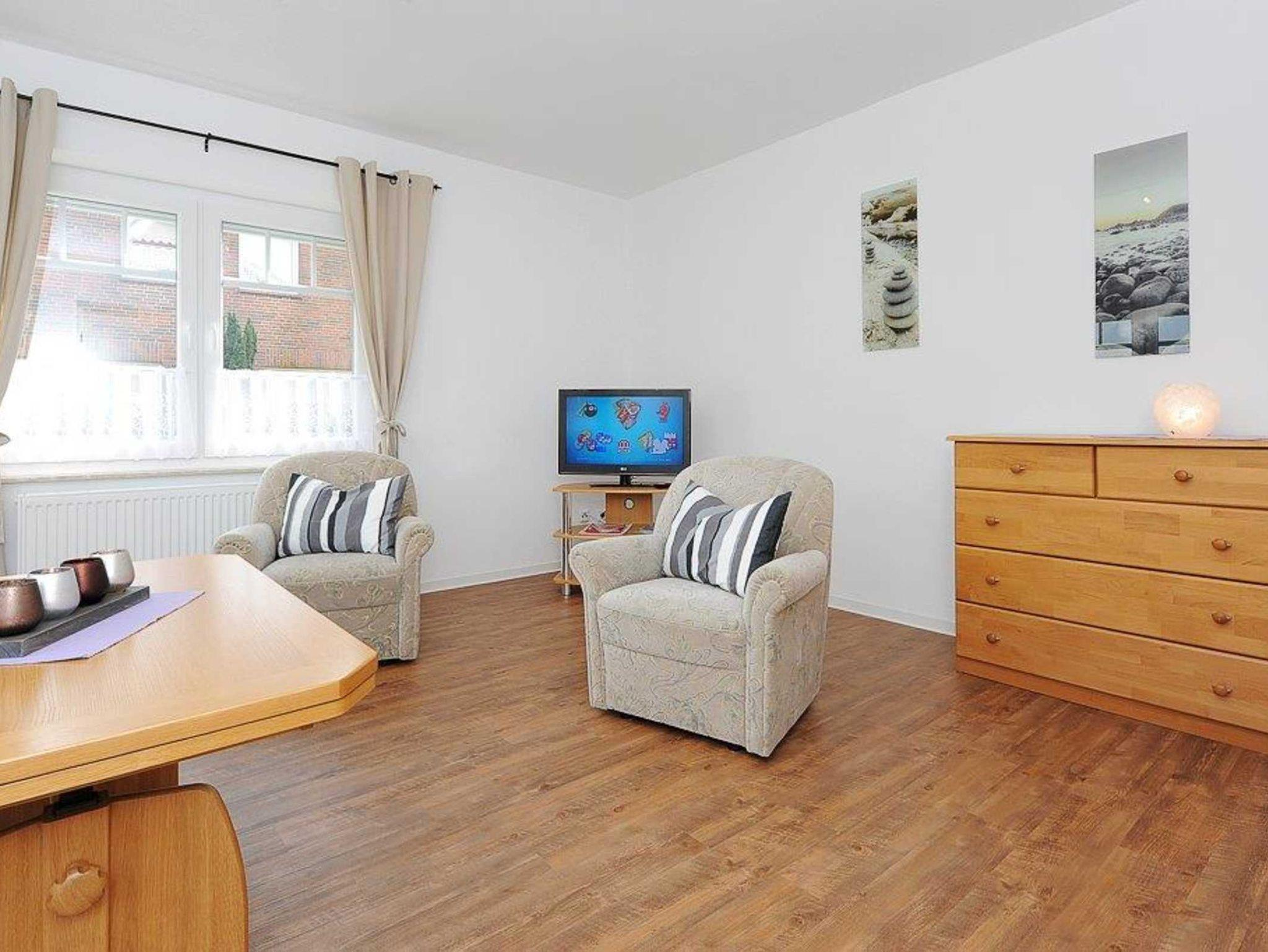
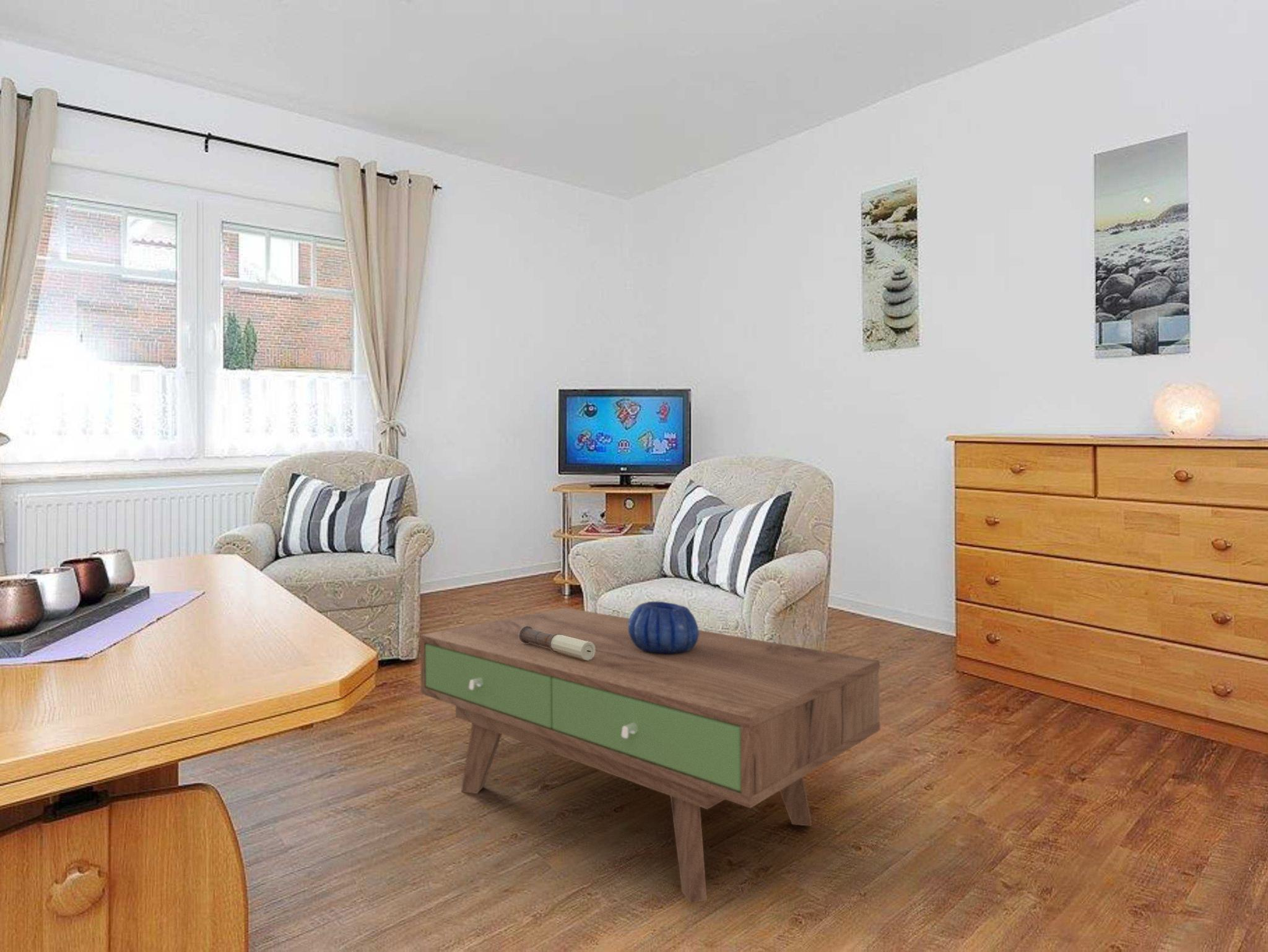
+ coffee table [419,607,880,904]
+ candle [519,626,595,660]
+ decorative bowl [628,601,699,654]
